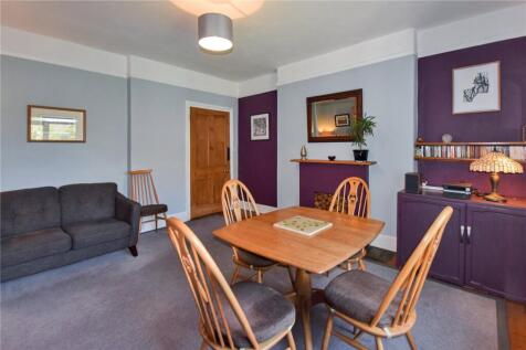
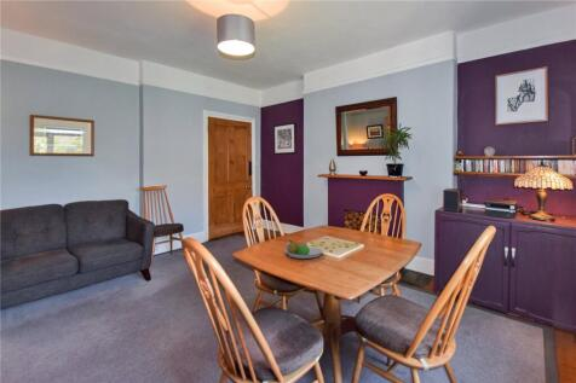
+ fruit bowl [283,238,324,260]
